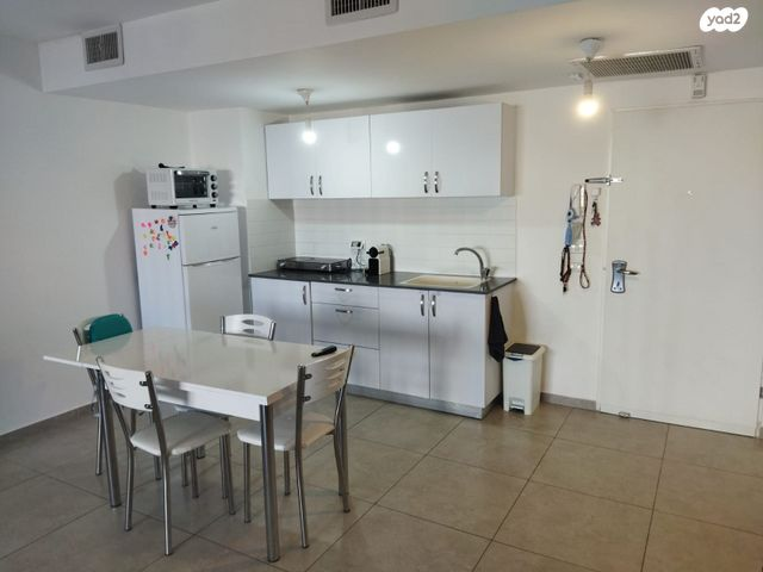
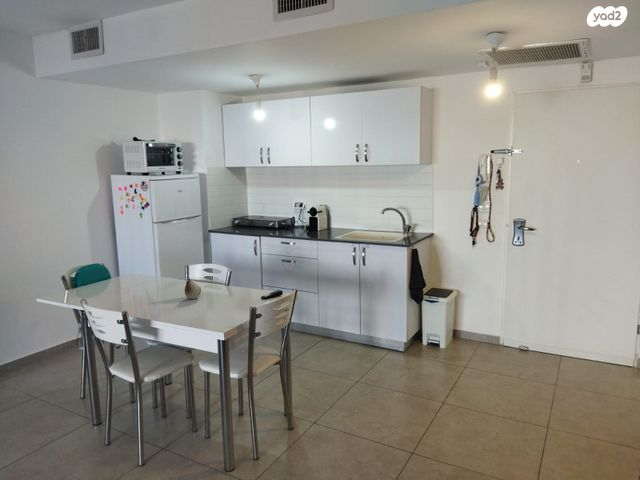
+ fruit [183,277,202,300]
